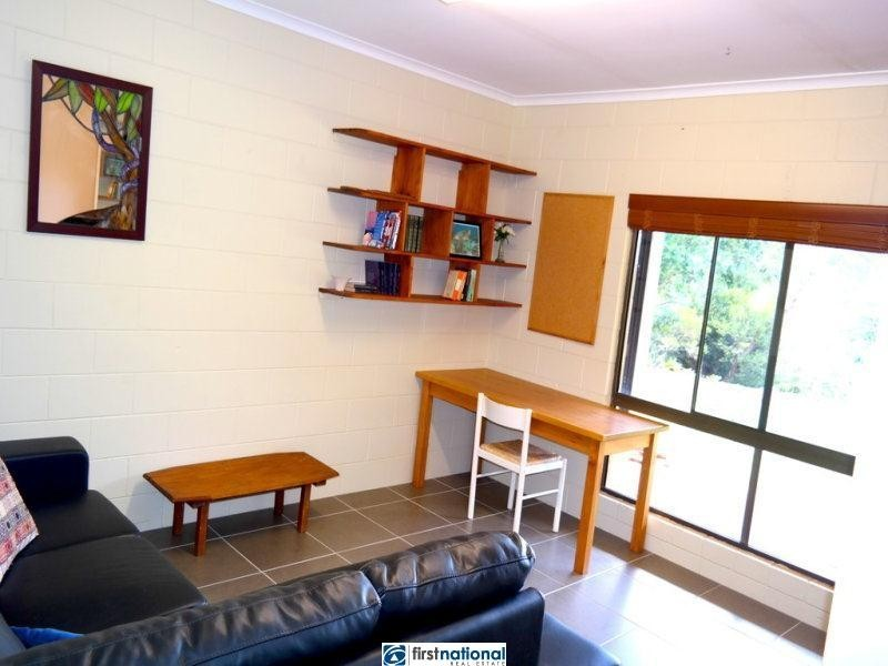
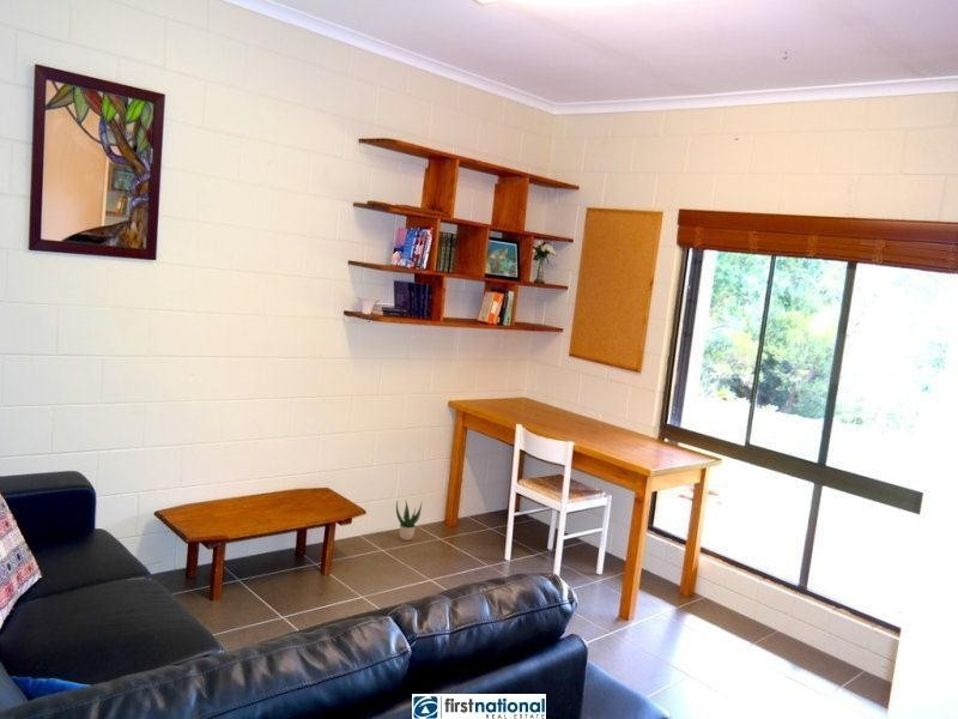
+ potted plant [395,500,423,542]
